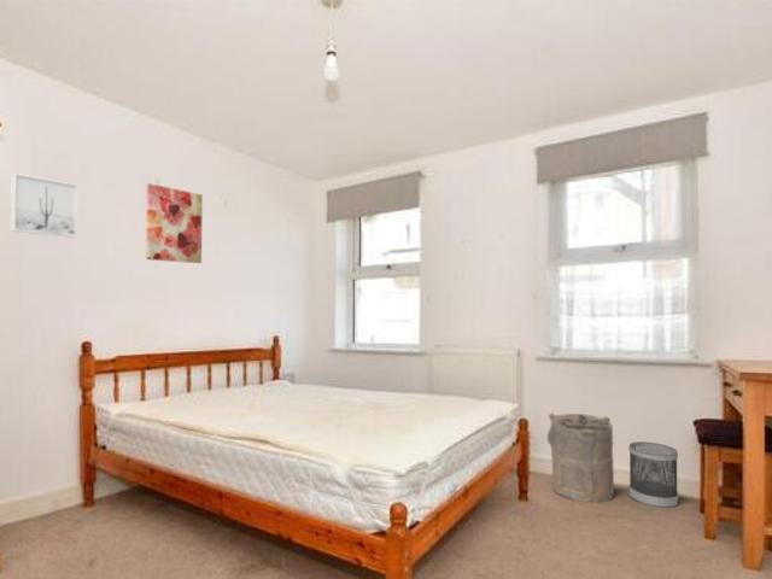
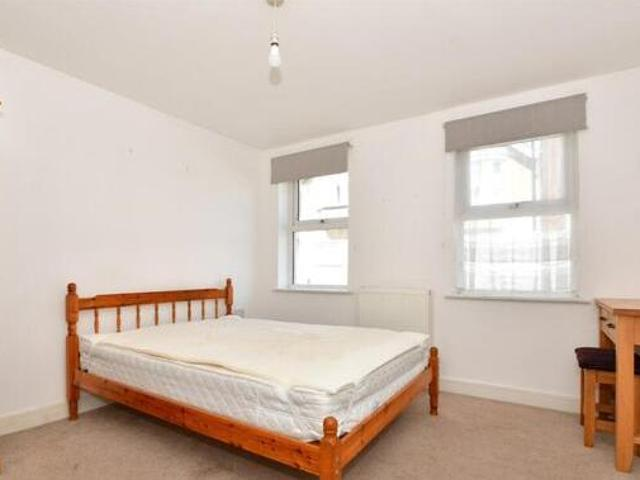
- laundry hamper [546,413,615,504]
- wastebasket [627,440,679,509]
- wall art [10,172,78,239]
- wall art [145,182,204,264]
